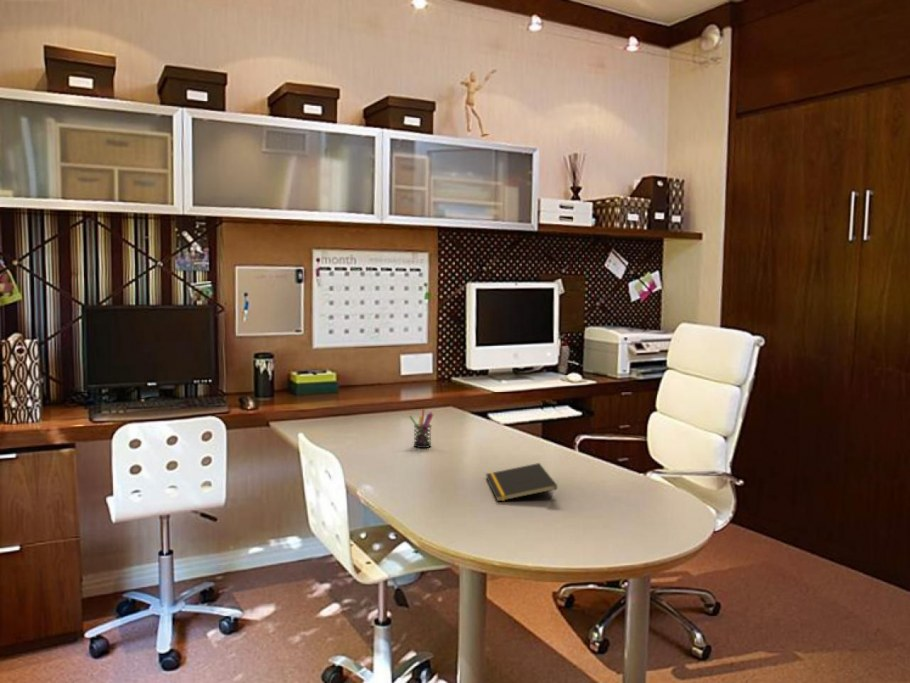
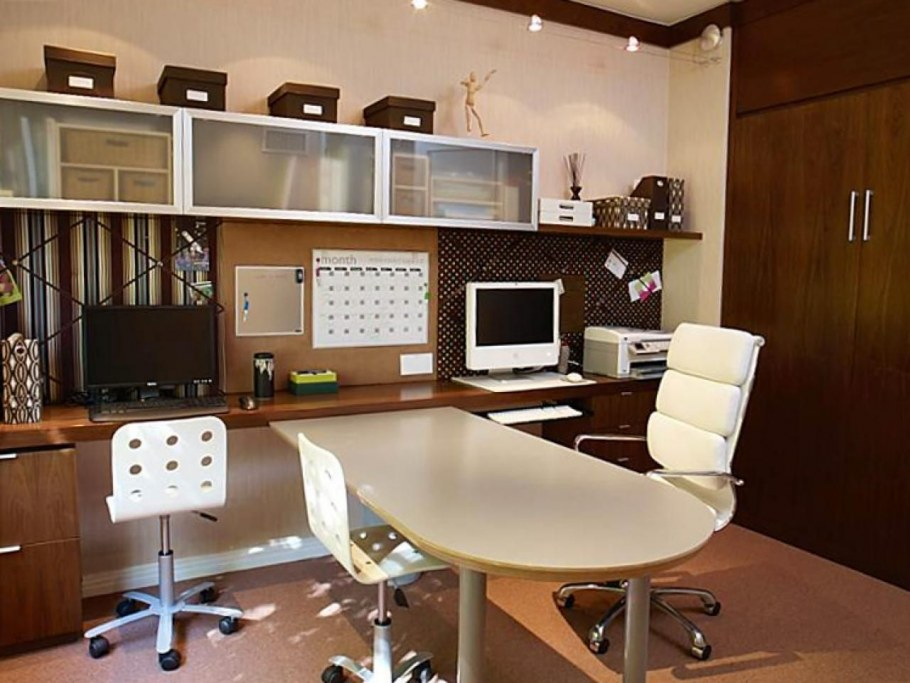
- notepad [485,462,558,502]
- pen holder [408,408,434,449]
